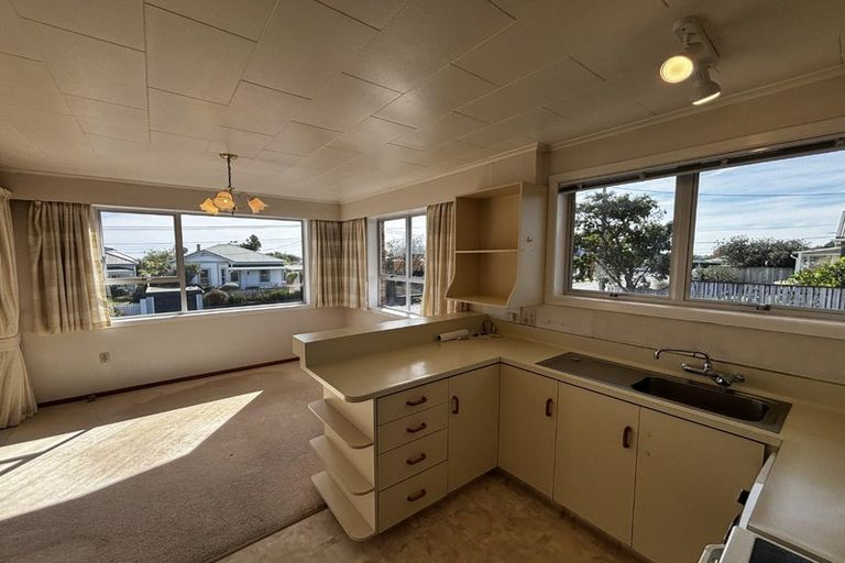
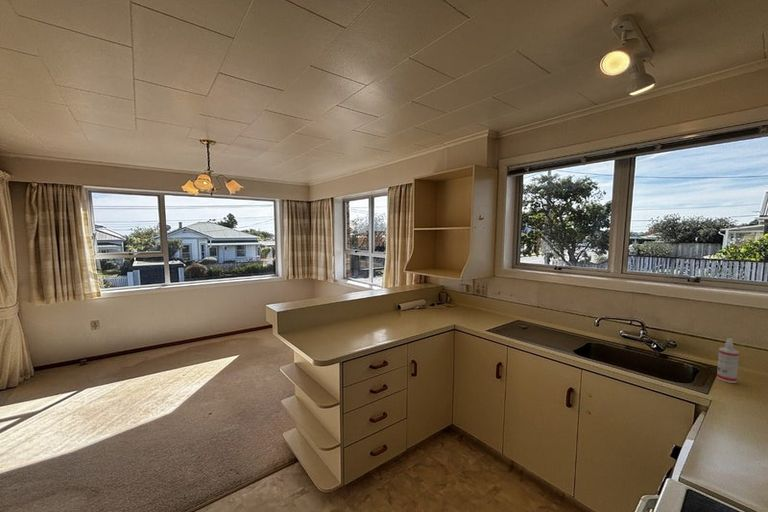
+ spray bottle [716,337,740,384]
